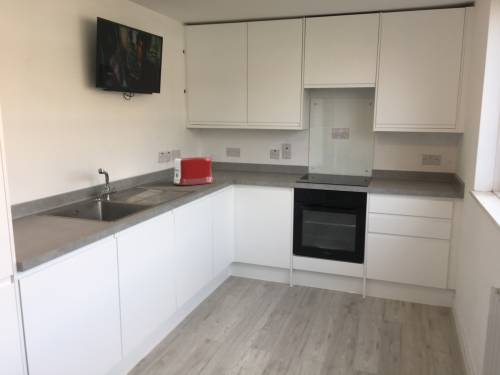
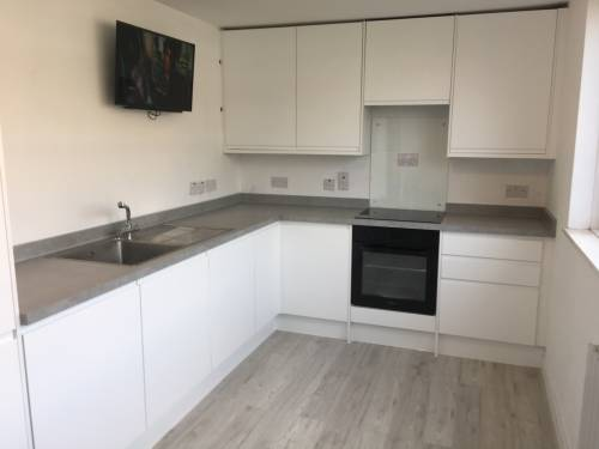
- toaster [173,156,214,186]
